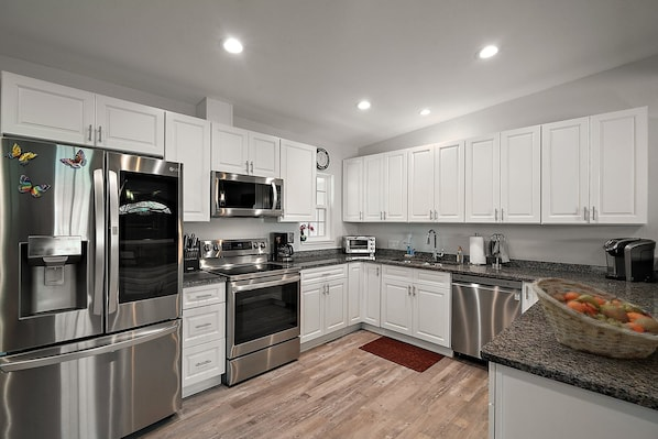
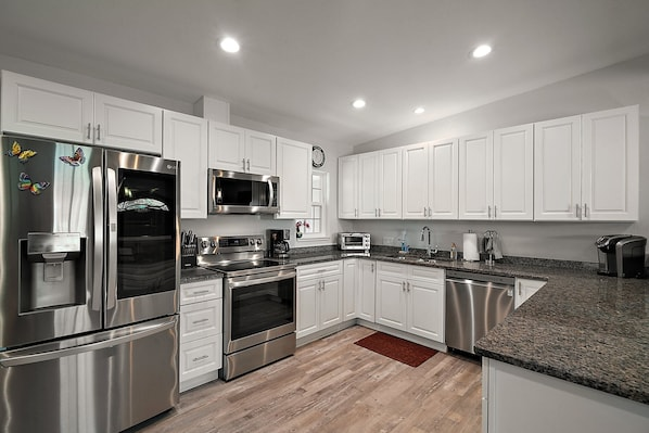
- fruit basket [530,277,658,361]
